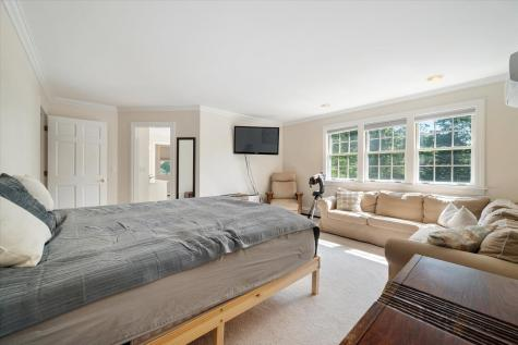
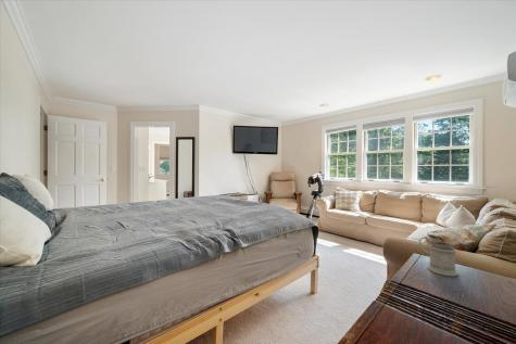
+ mug [418,235,460,277]
